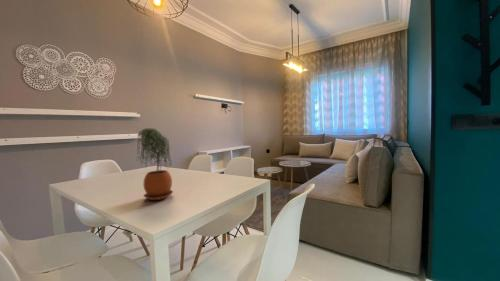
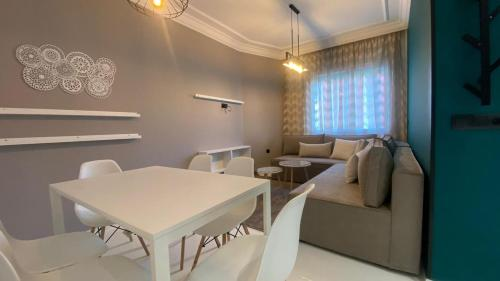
- potted plant [136,127,174,201]
